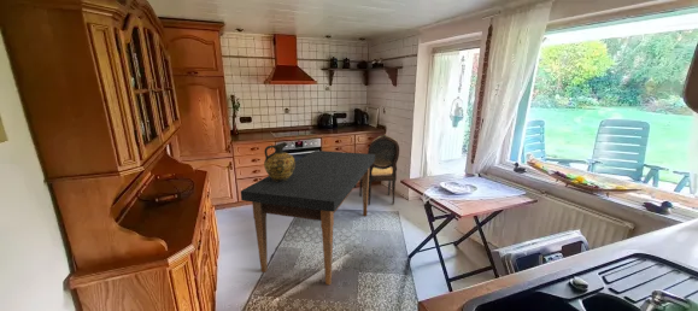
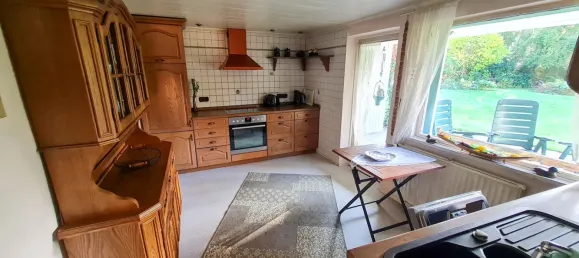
- dining table [240,149,375,286]
- ceramic jug [263,141,297,182]
- dining chair [358,134,400,206]
